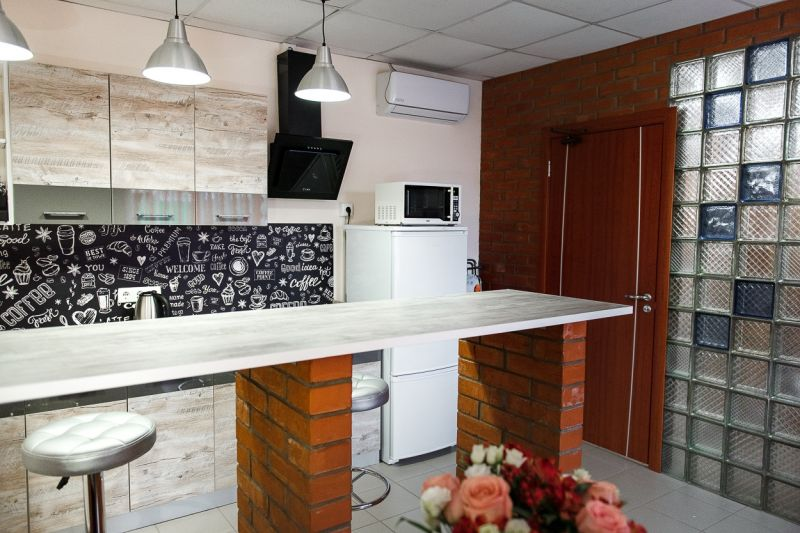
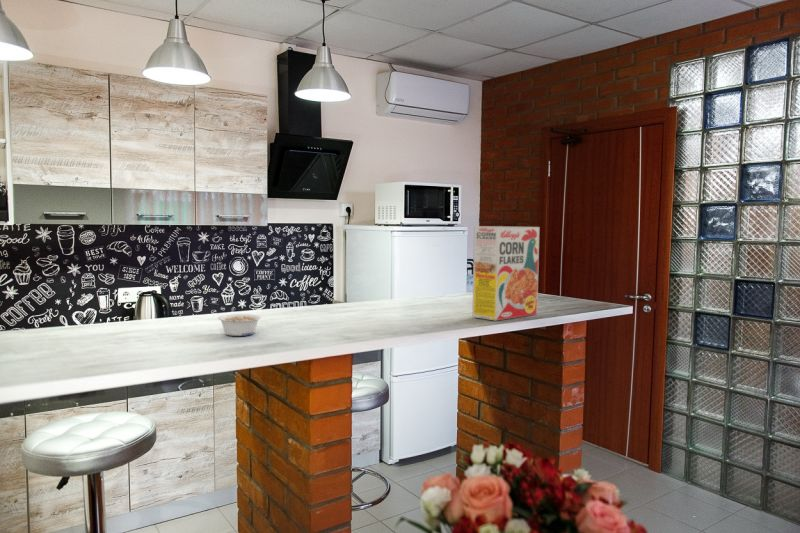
+ cereal box [472,225,540,321]
+ legume [217,313,262,337]
